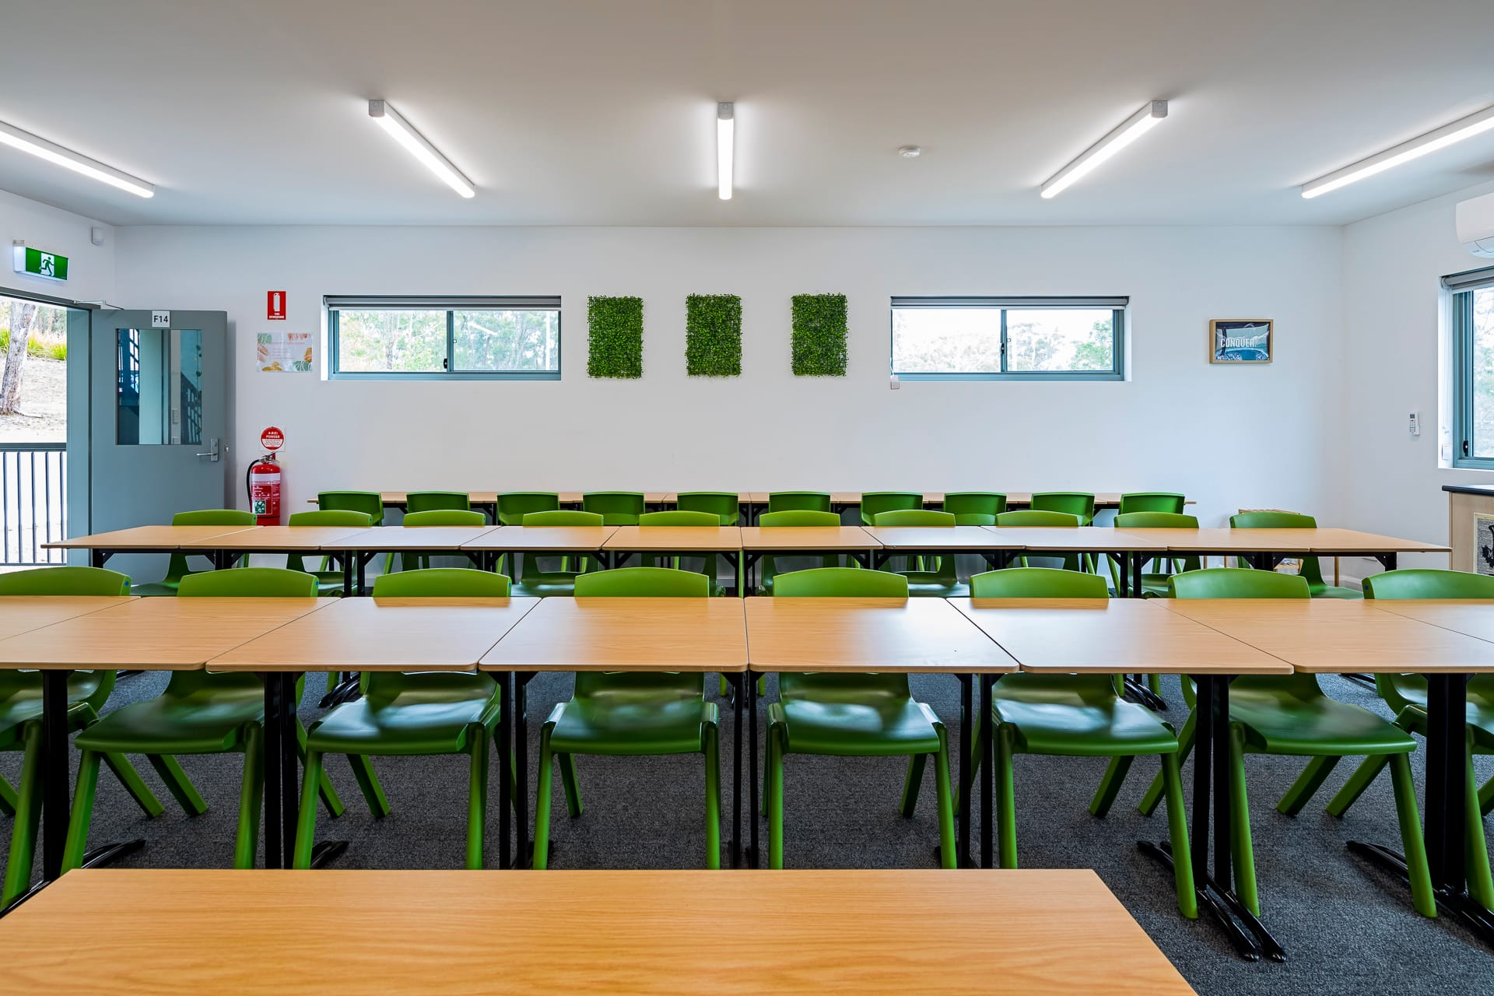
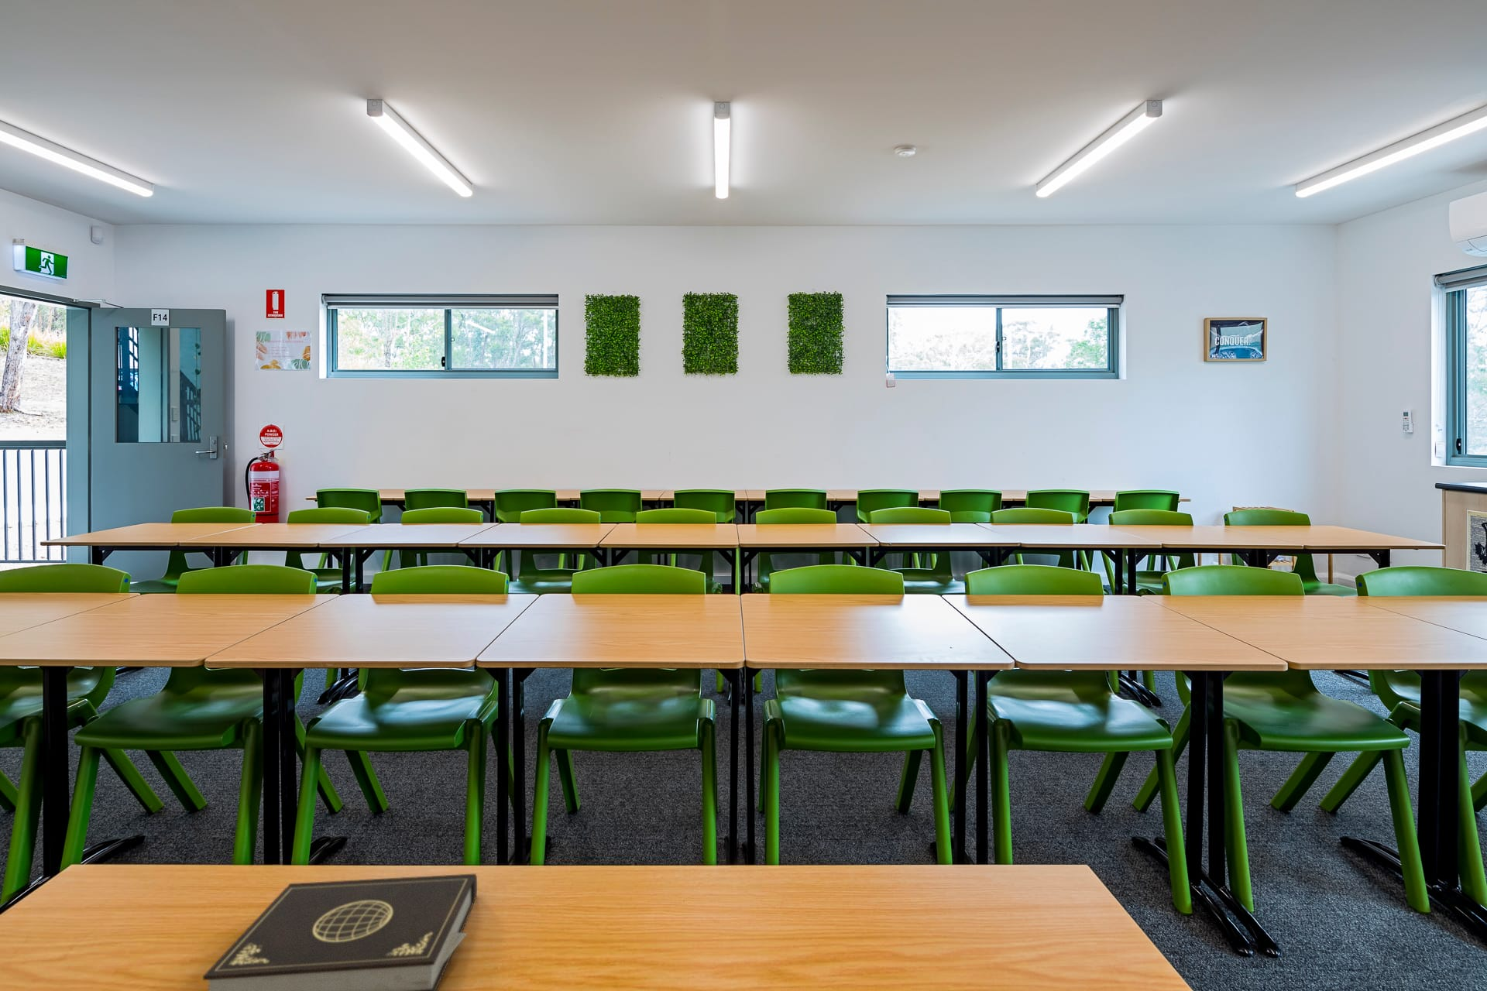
+ book [202,873,478,991]
